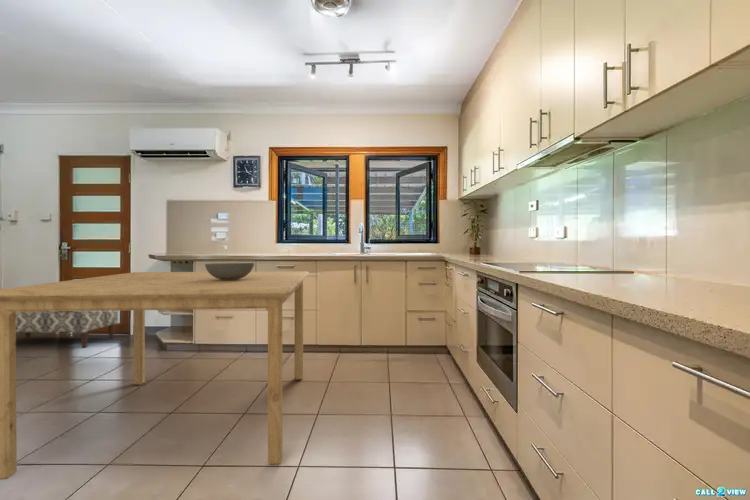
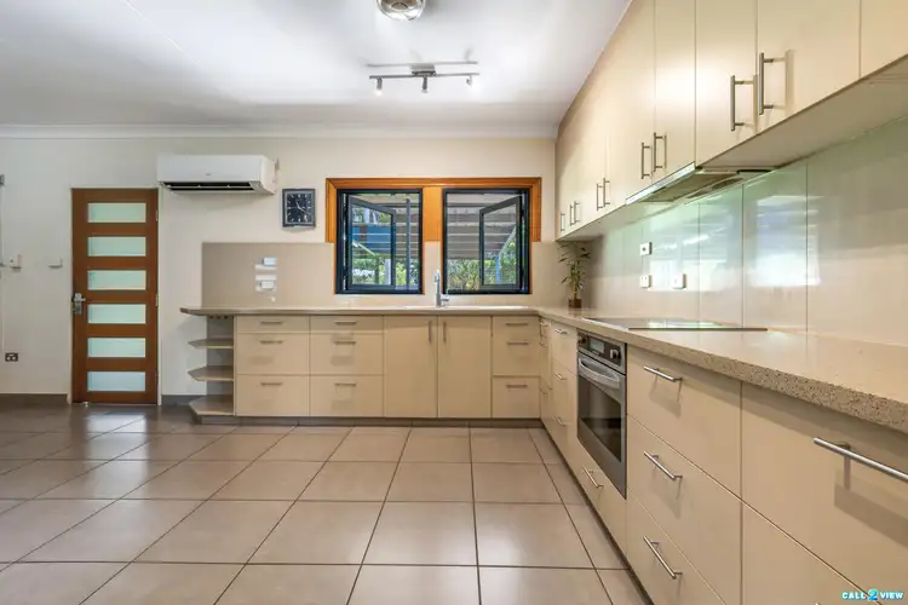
- bench [16,311,119,348]
- dining table [0,270,310,480]
- bowl [204,262,255,280]
